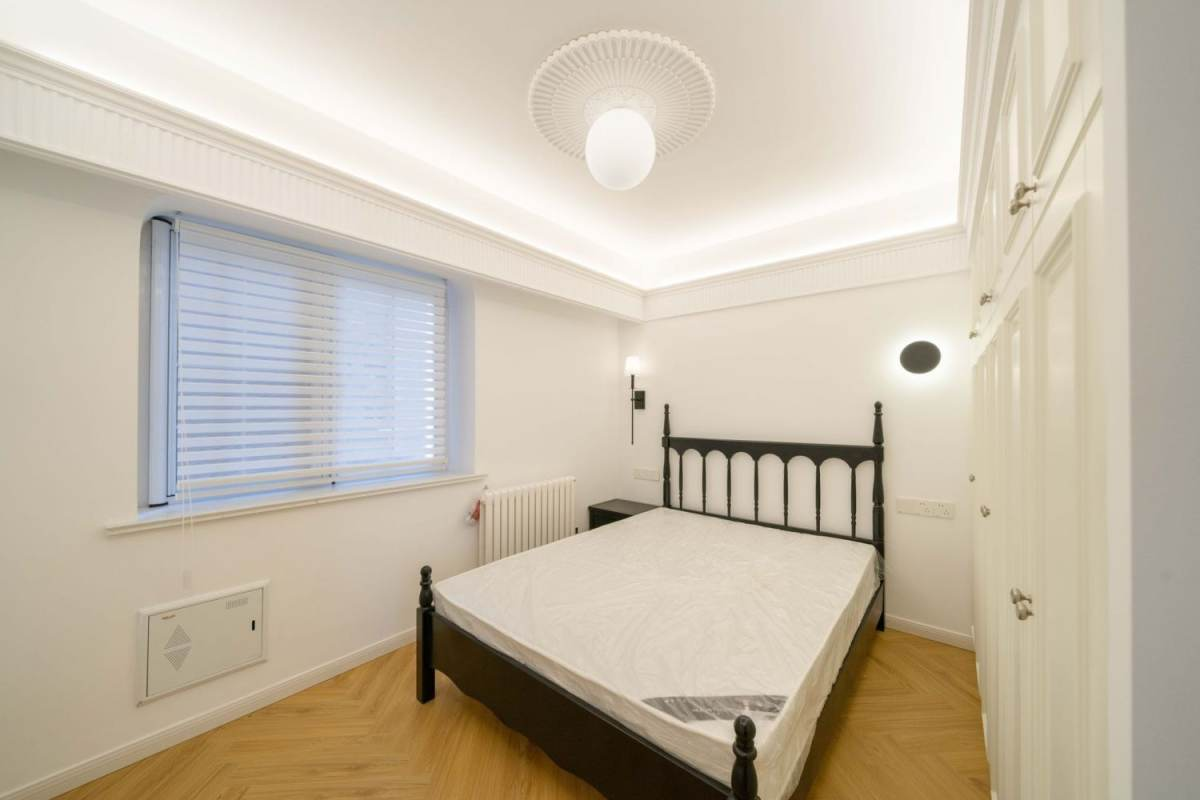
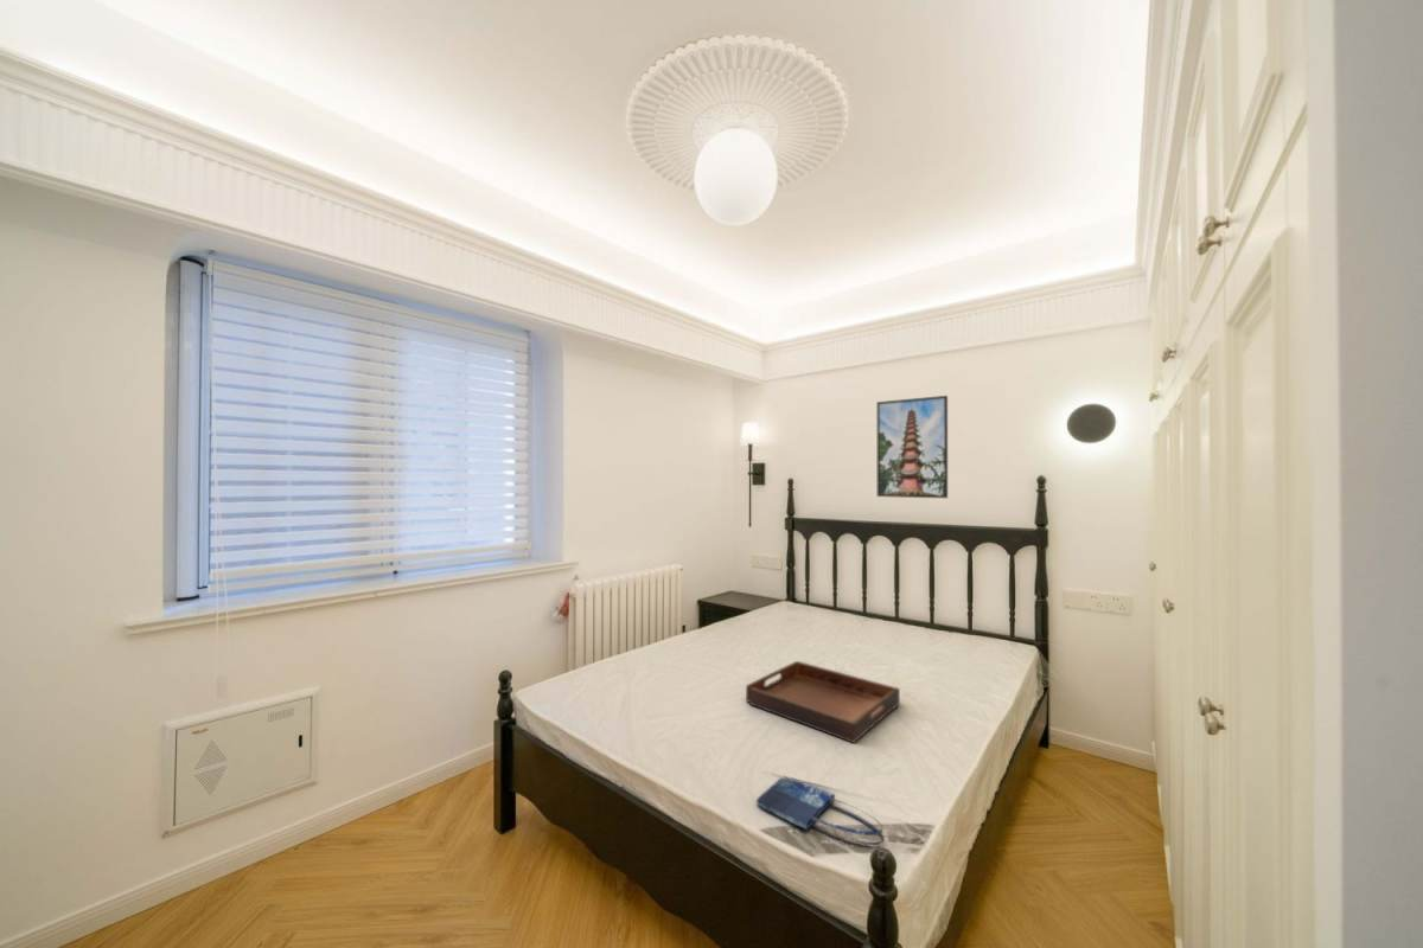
+ serving tray [745,660,901,744]
+ shopping bag [755,776,883,846]
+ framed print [876,395,949,499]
